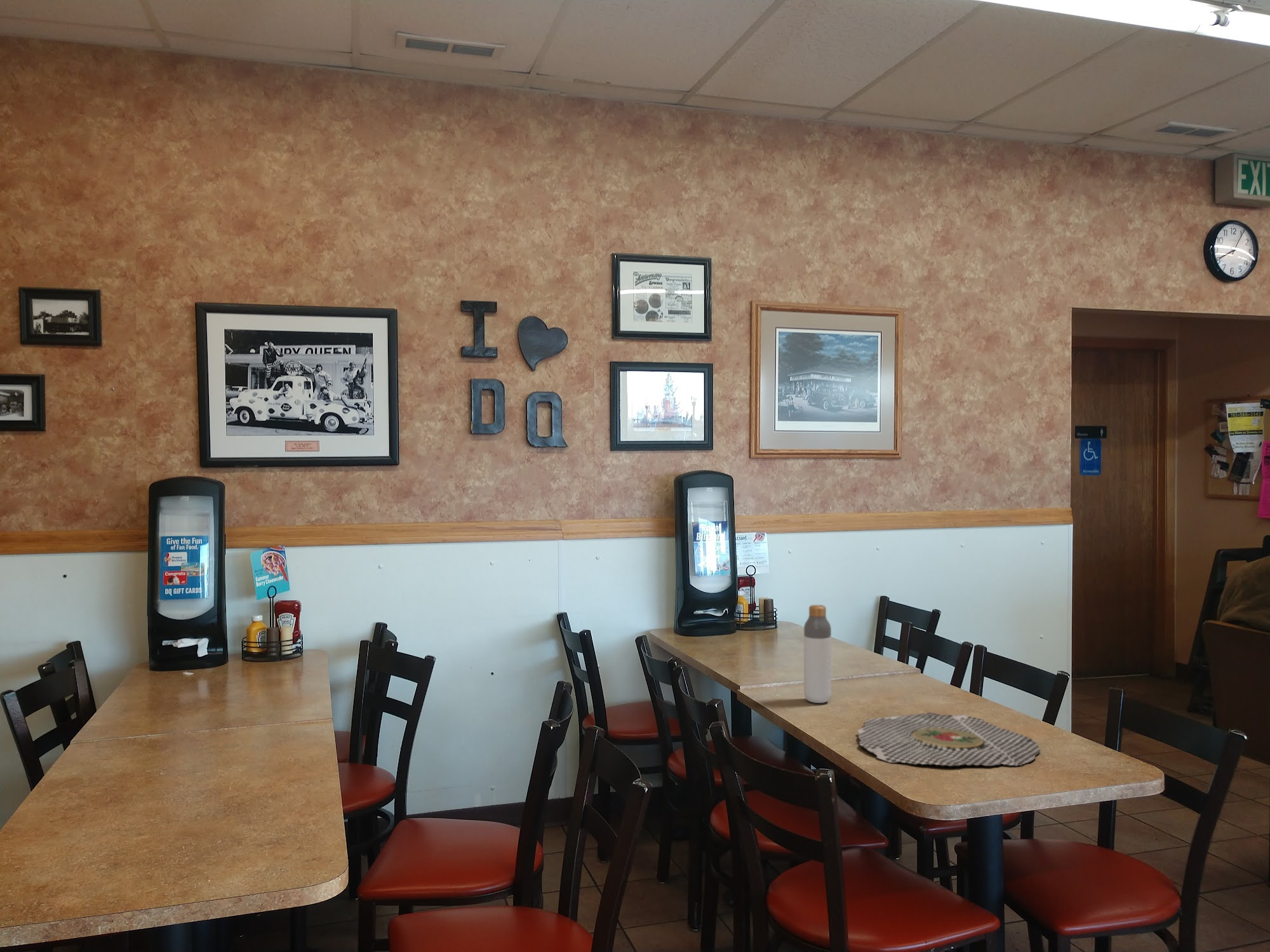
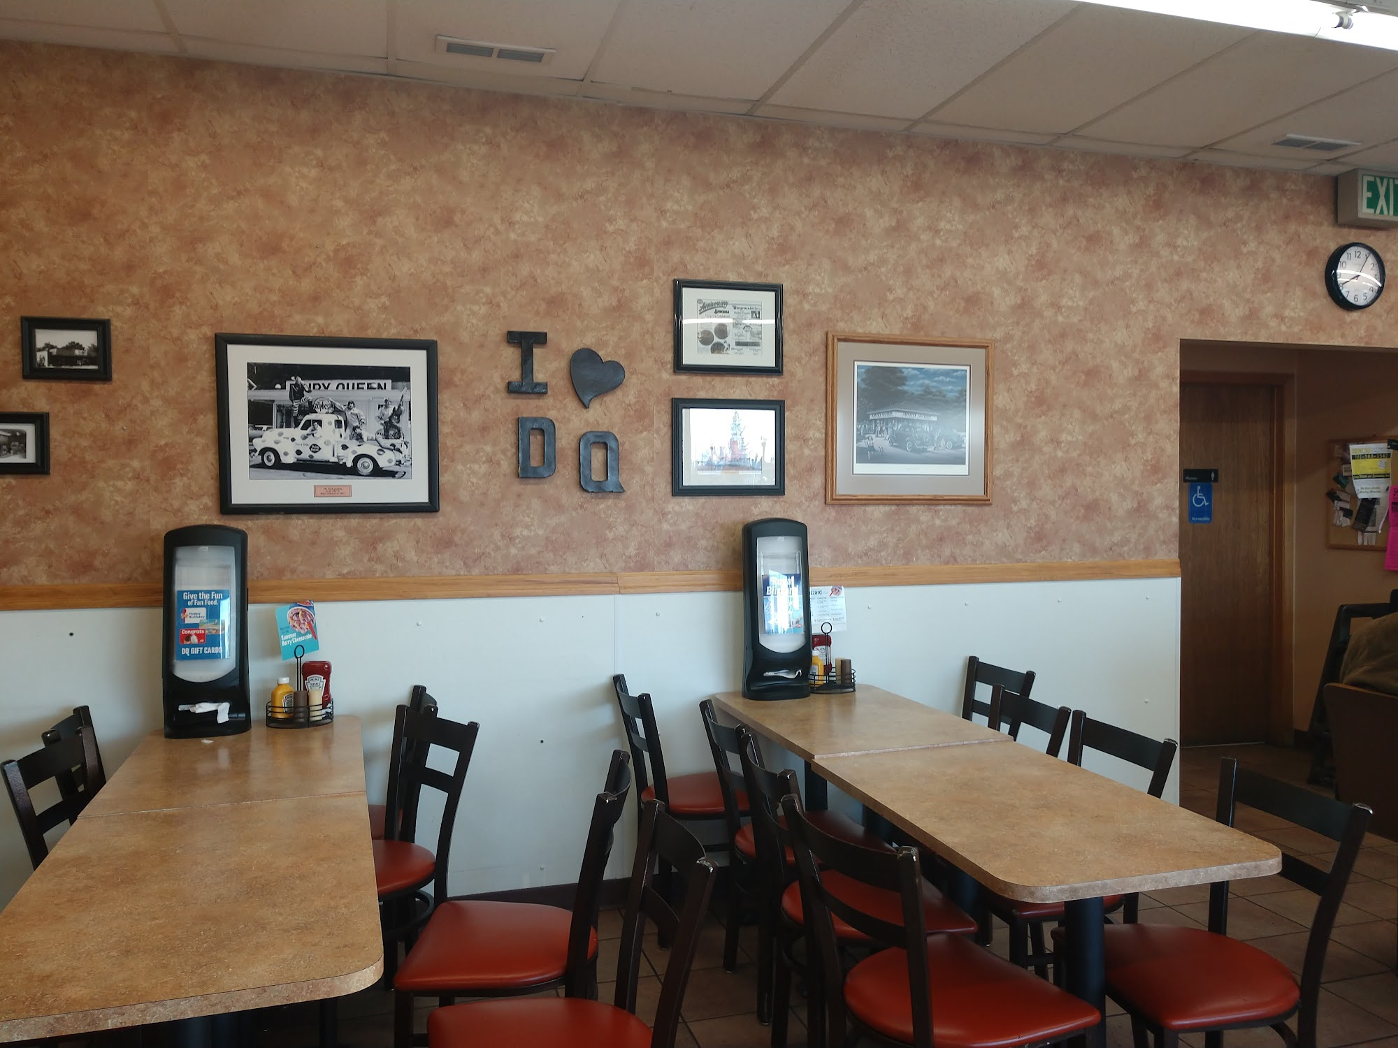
- bottle [803,604,832,704]
- napkin [857,712,1040,767]
